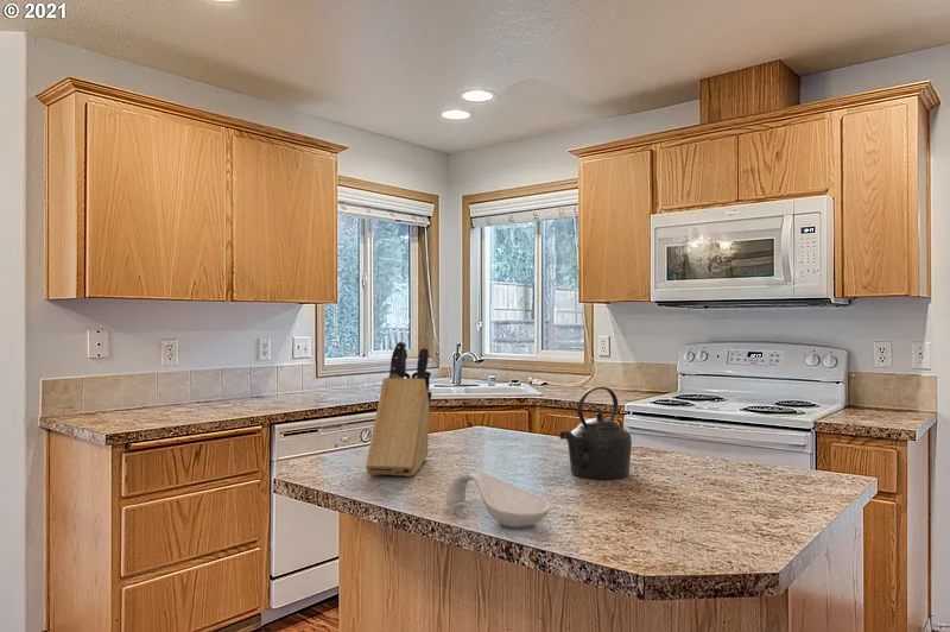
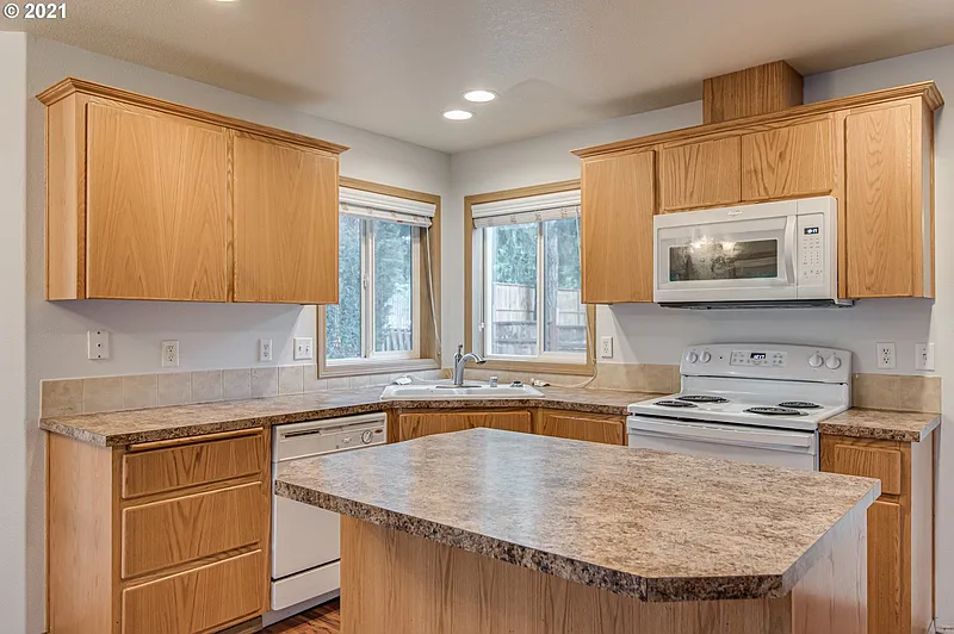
- kettle [558,386,633,480]
- knife block [365,341,433,478]
- spoon rest [445,470,552,529]
